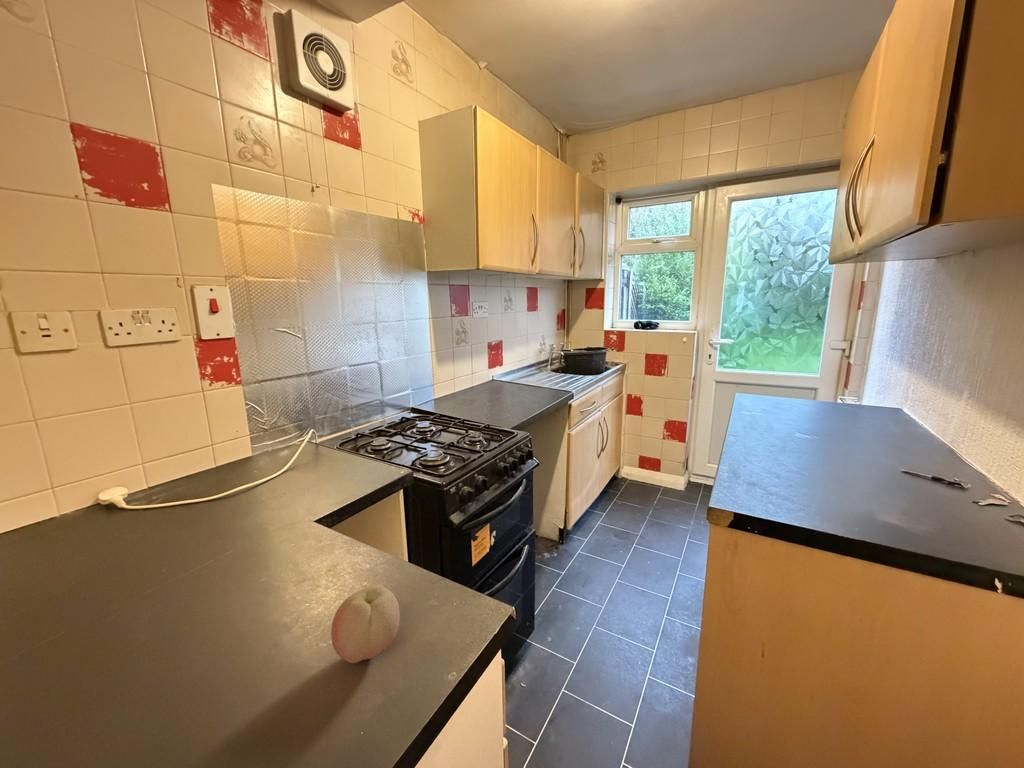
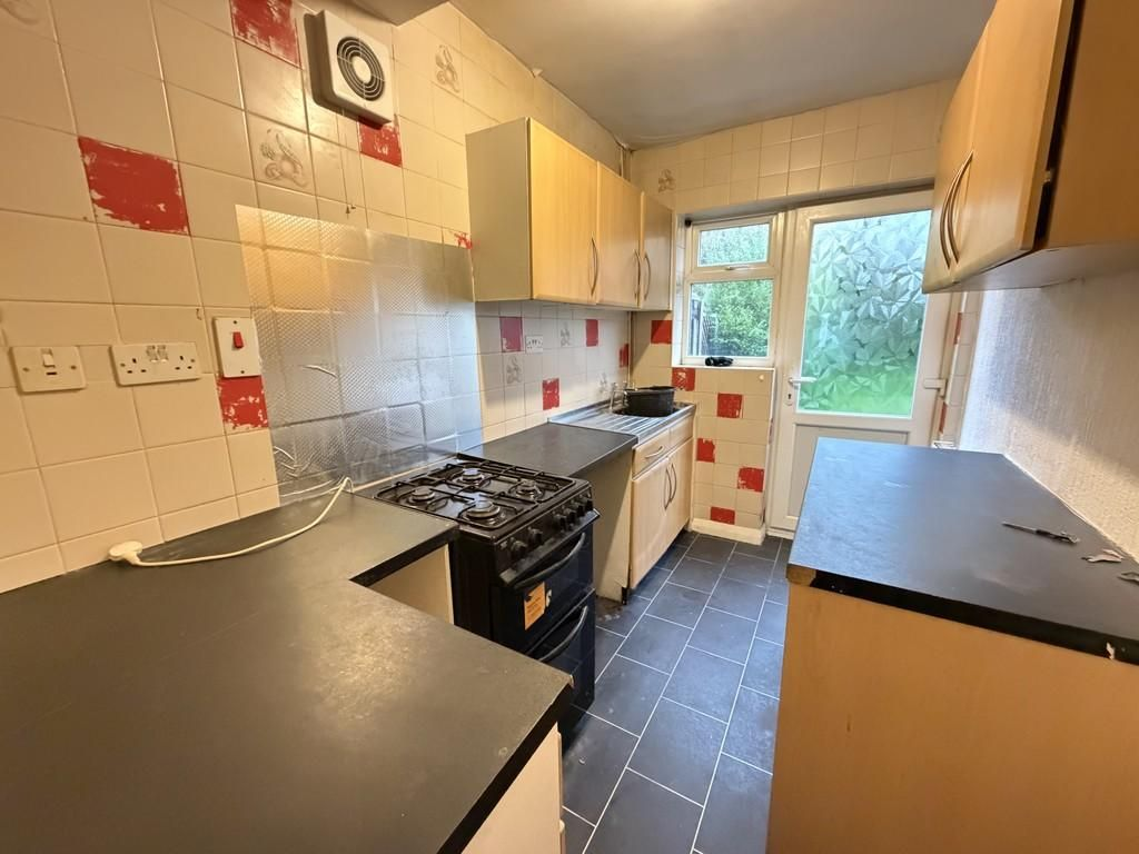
- fruit [330,585,401,664]
